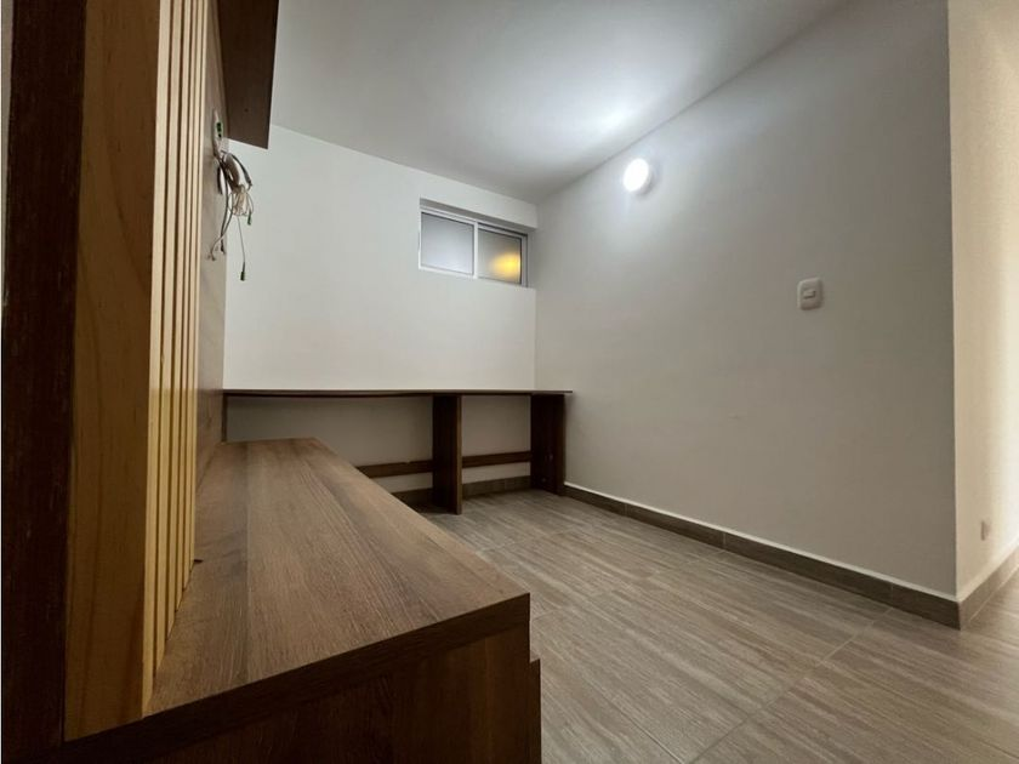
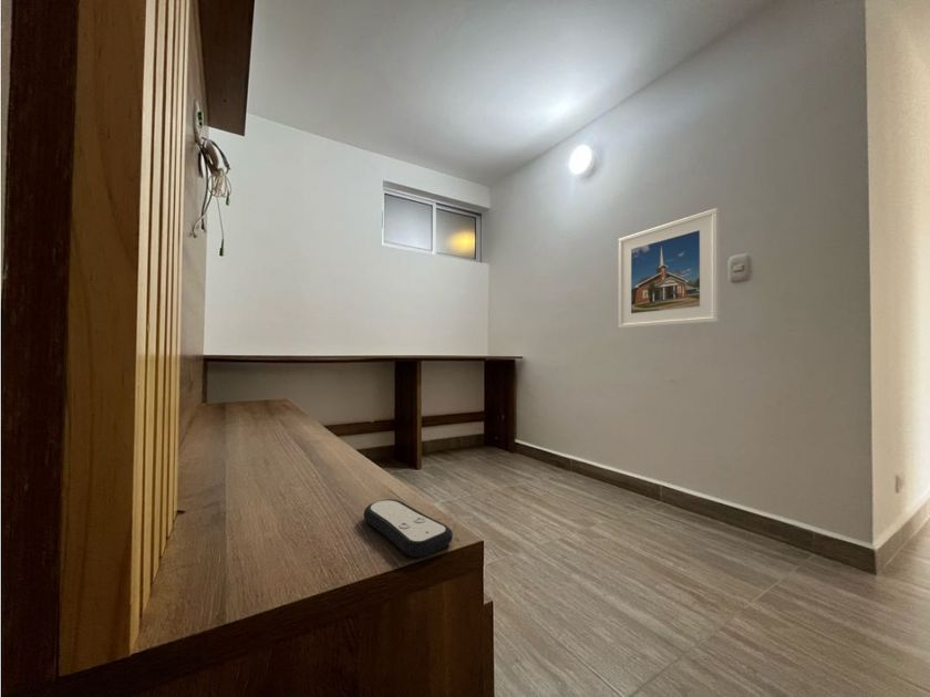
+ remote control [362,498,454,559]
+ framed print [618,207,721,330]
